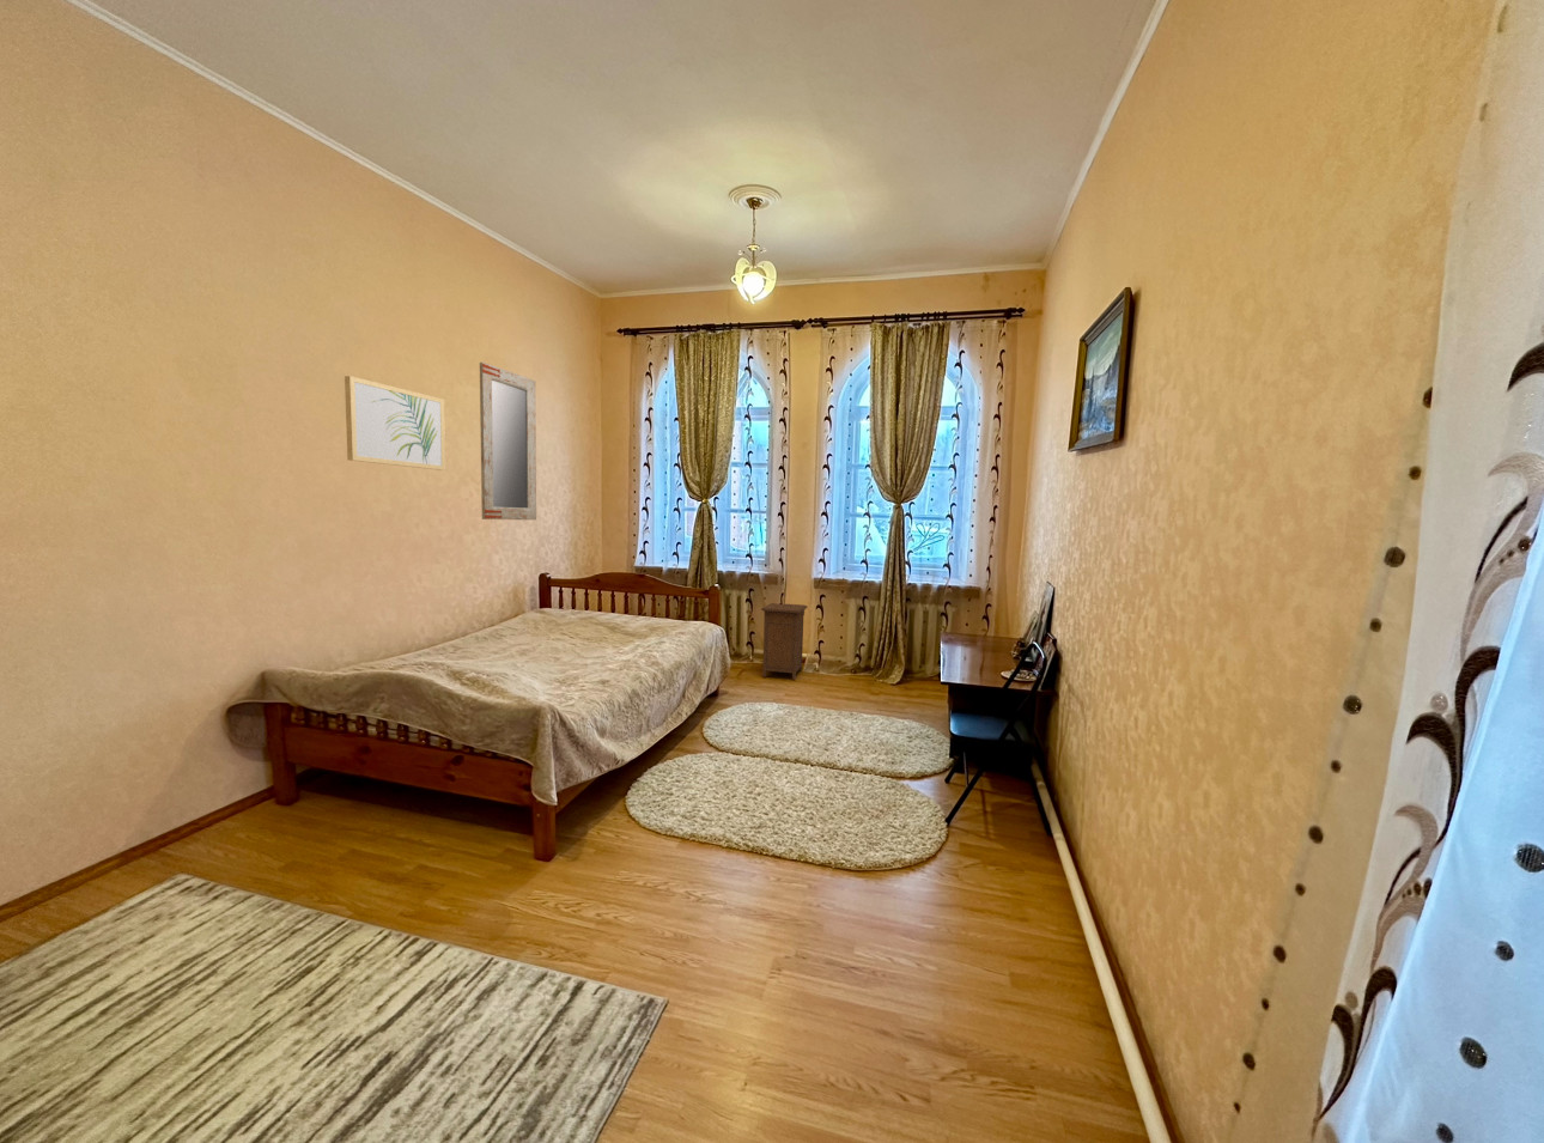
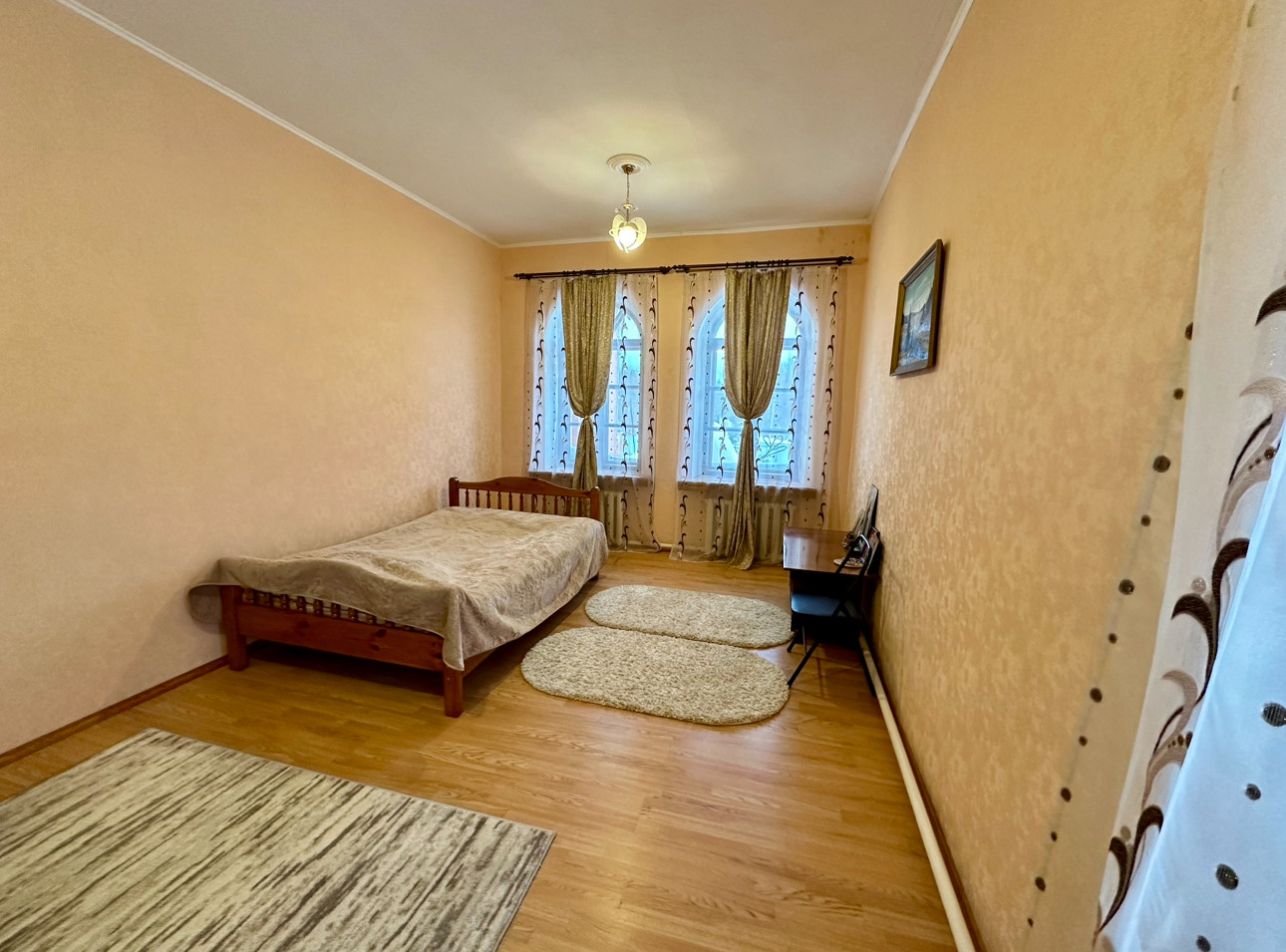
- nightstand [760,602,808,680]
- home mirror [479,361,538,521]
- wall art [343,375,447,472]
